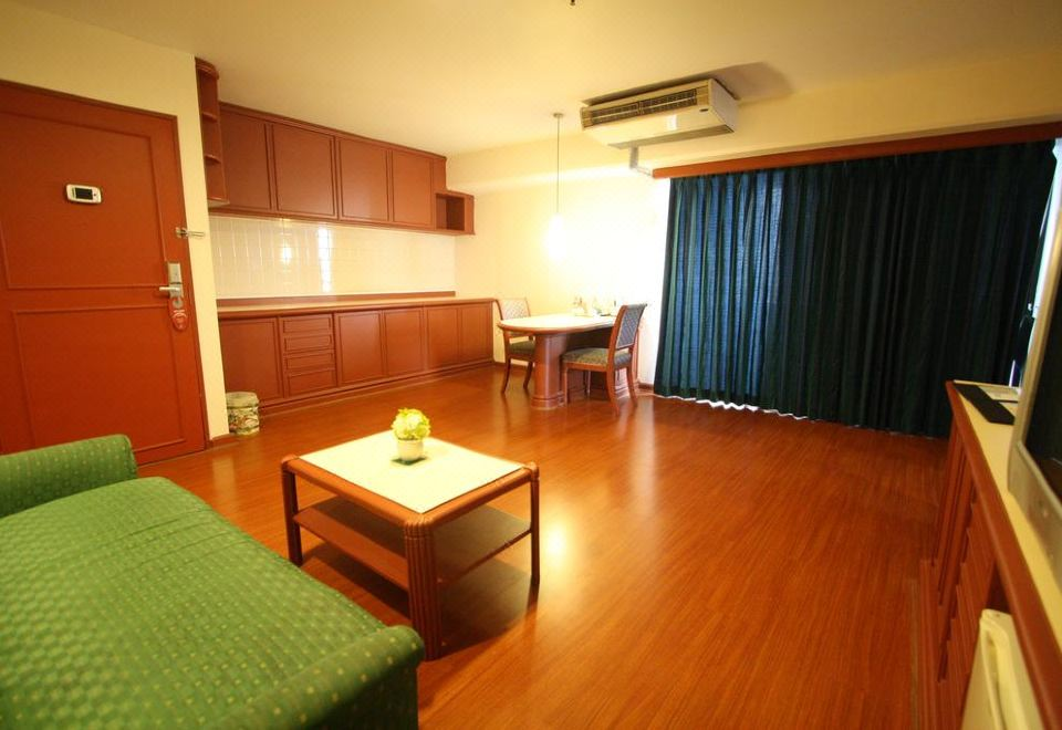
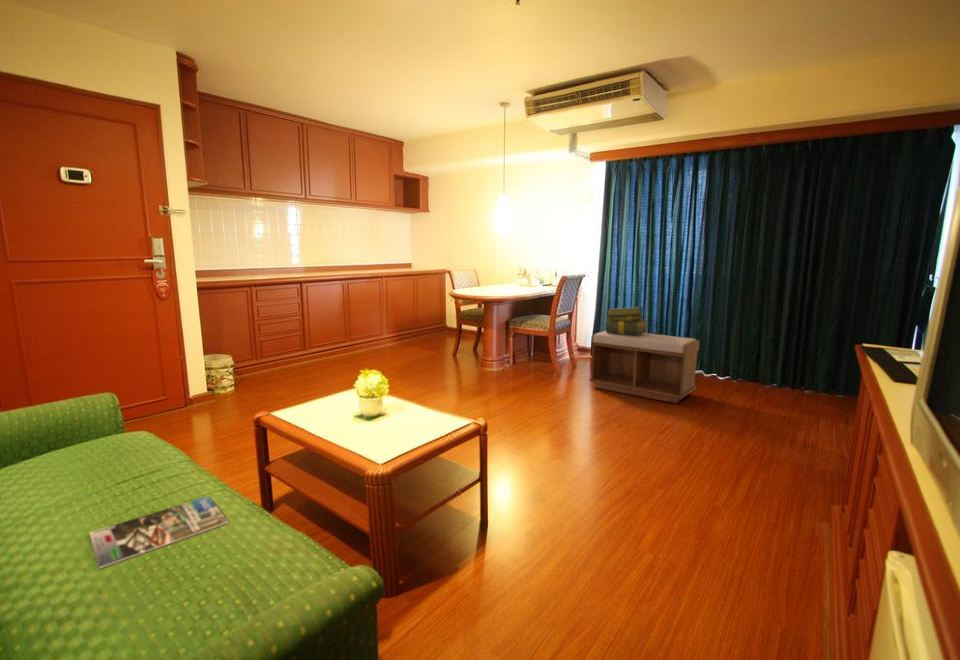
+ stack of books [605,306,649,335]
+ bench [588,330,701,404]
+ magazine [88,495,230,570]
